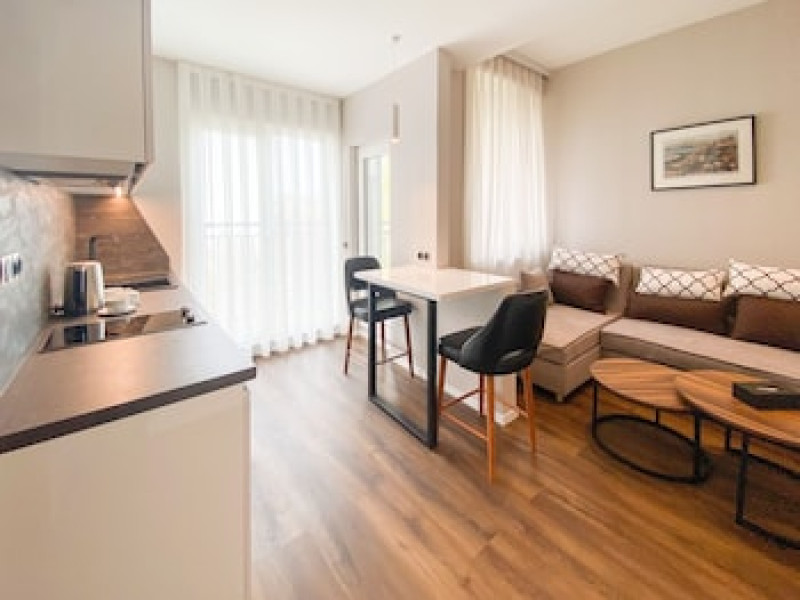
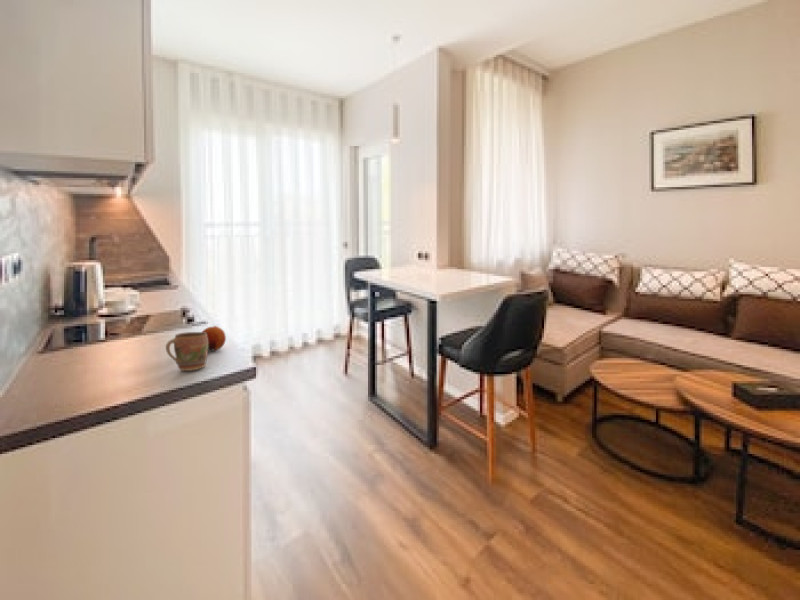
+ fruit [201,325,227,351]
+ mug [165,331,209,372]
